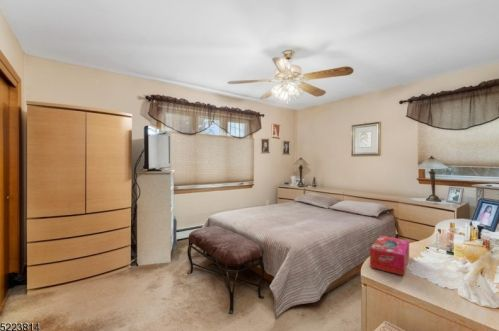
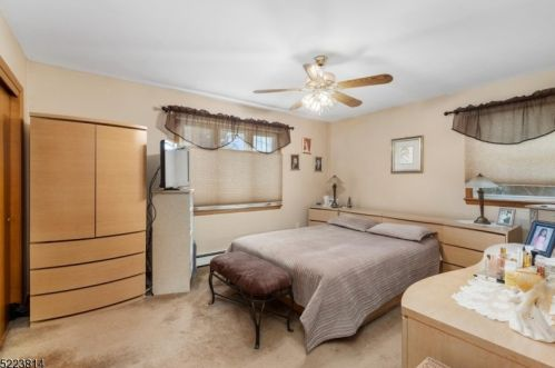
- tissue box [369,235,410,276]
